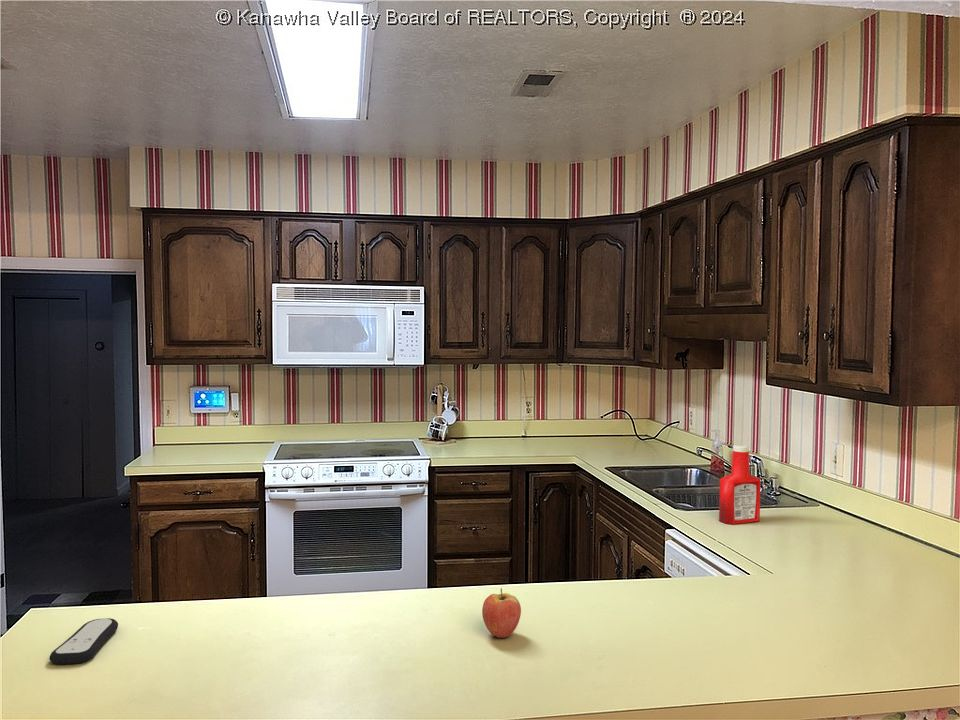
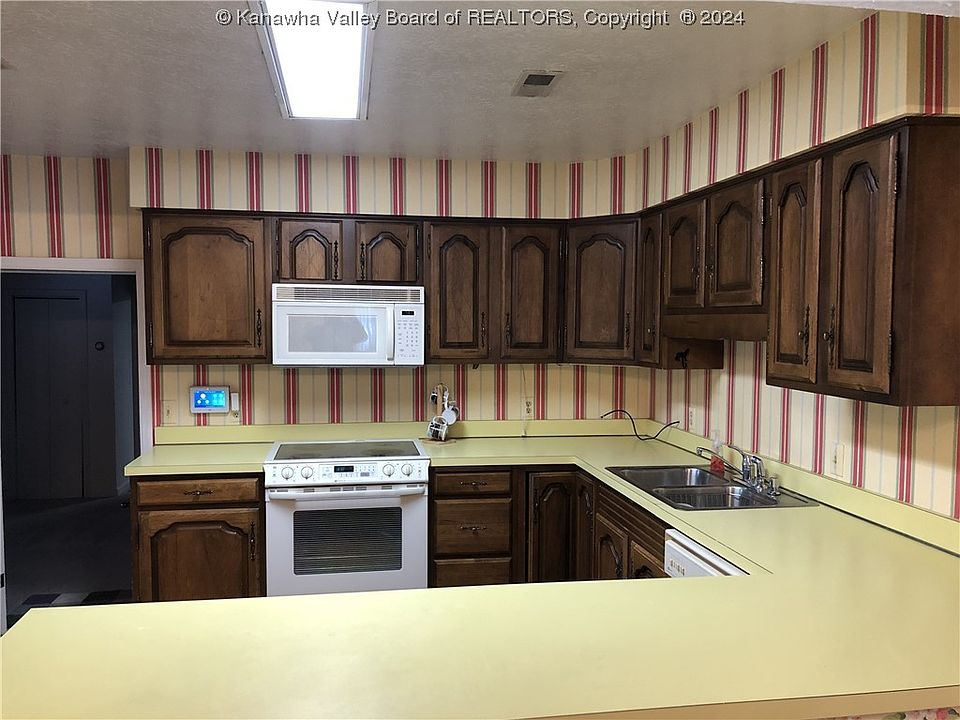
- remote control [48,617,119,665]
- soap bottle [718,444,762,525]
- fruit [481,588,522,639]
